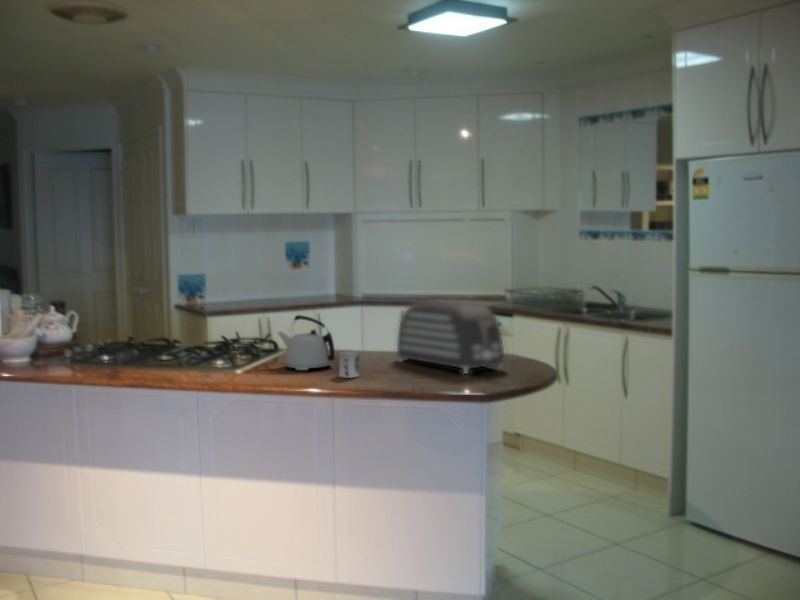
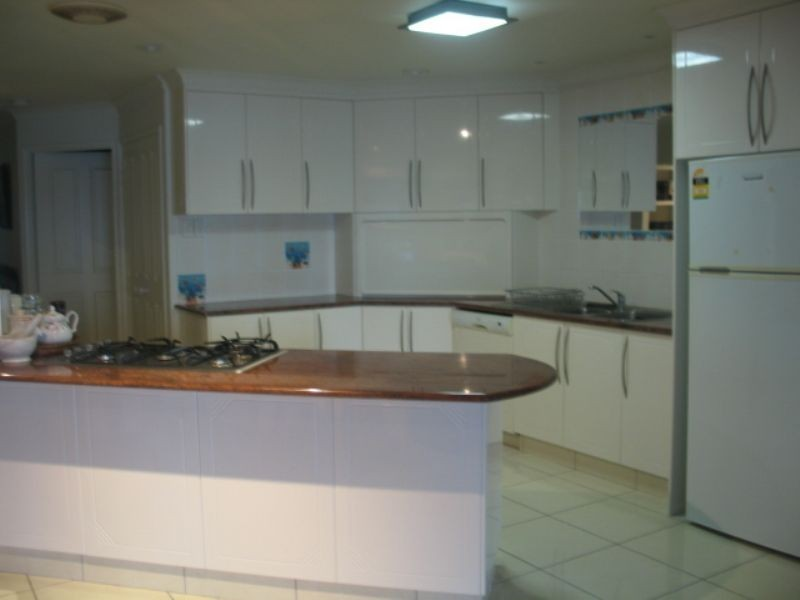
- toaster [396,299,505,375]
- kettle [277,314,336,371]
- cup [338,351,360,379]
